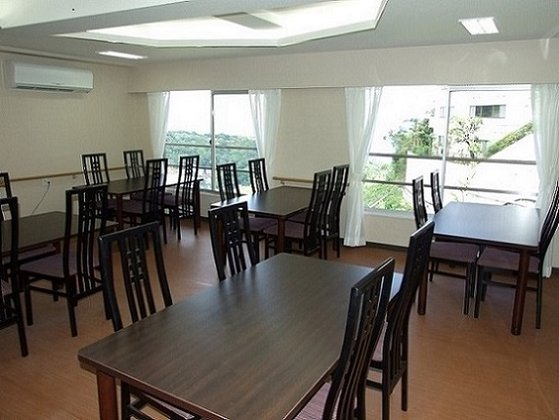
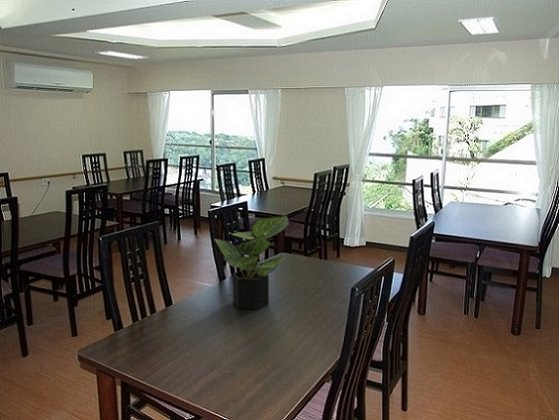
+ potted plant [213,214,290,310]
